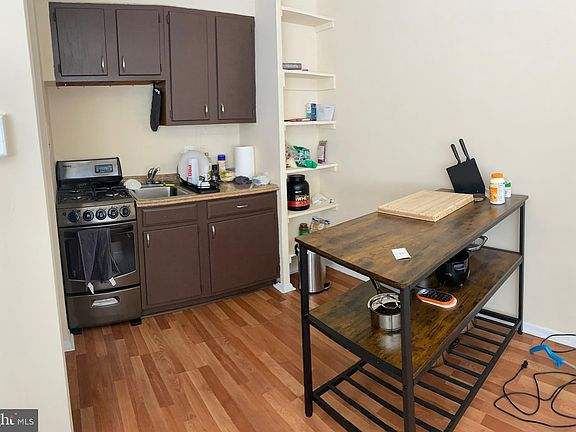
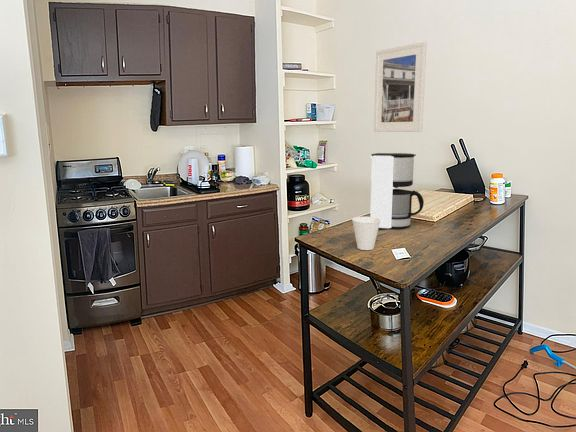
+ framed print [373,41,428,133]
+ coffee maker [369,152,425,229]
+ cup [351,216,381,251]
